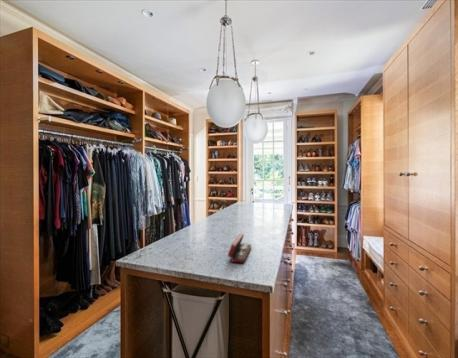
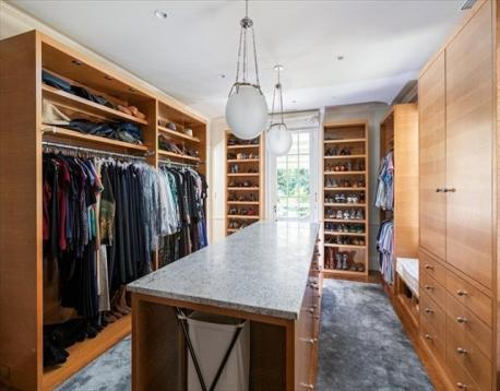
- jewelry box [227,232,252,264]
